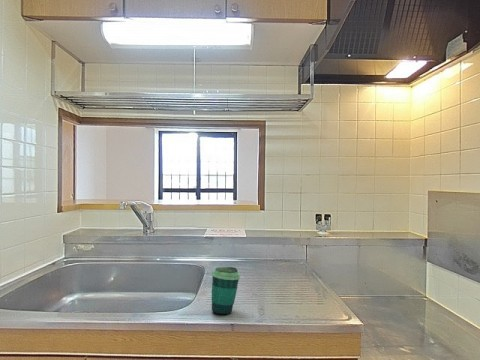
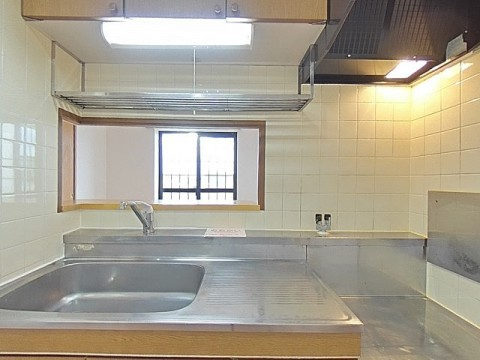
- cup [210,266,241,316]
